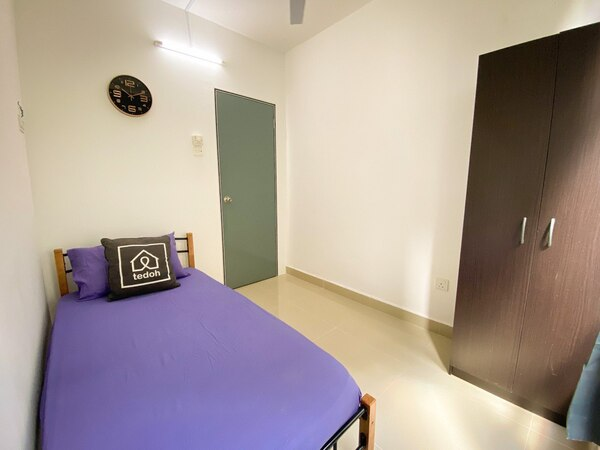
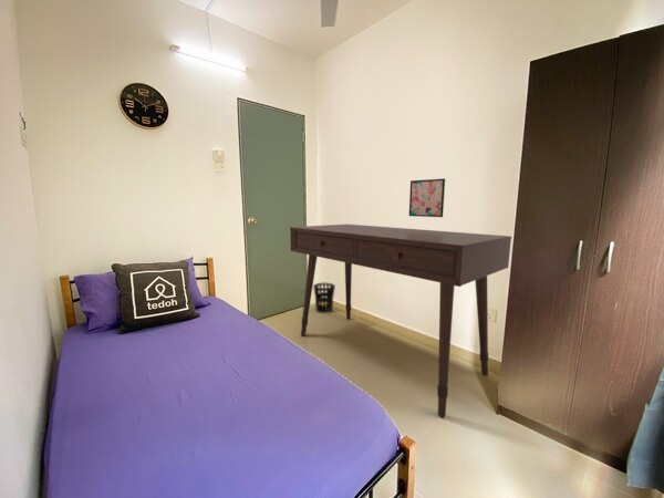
+ wastebasket [312,282,336,314]
+ wall art [408,177,446,218]
+ desk [289,224,512,418]
